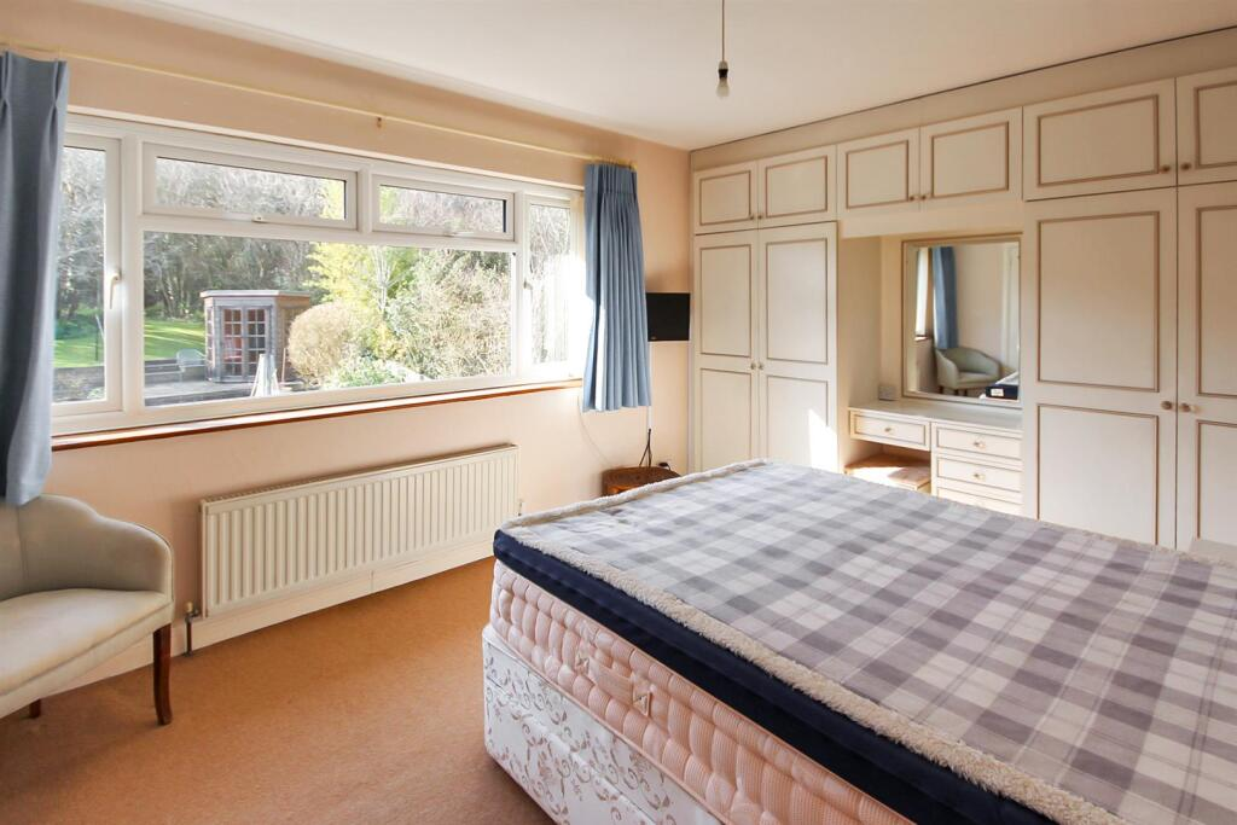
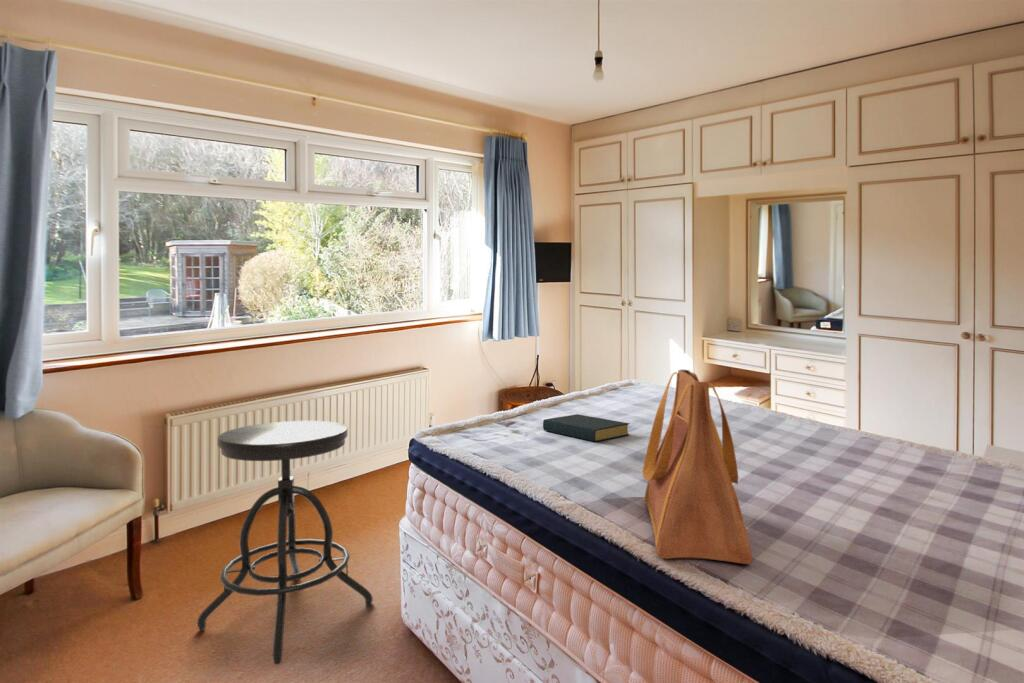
+ stool [196,420,374,665]
+ hardback book [542,413,631,443]
+ tote bag [642,369,754,565]
